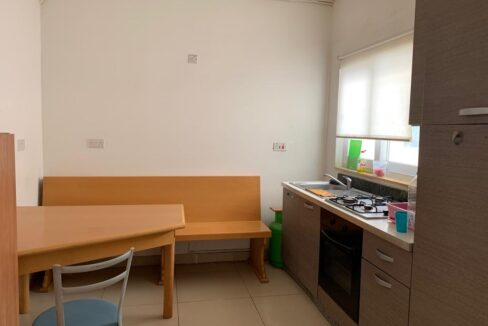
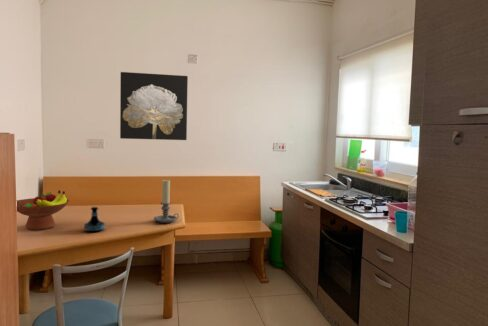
+ tequila bottle [83,206,106,233]
+ wall art [119,71,189,141]
+ candle holder [153,179,180,224]
+ fruit bowl [16,189,70,231]
